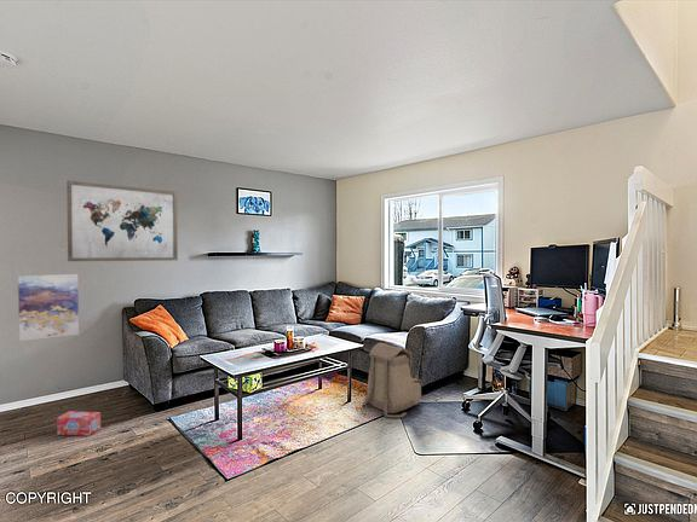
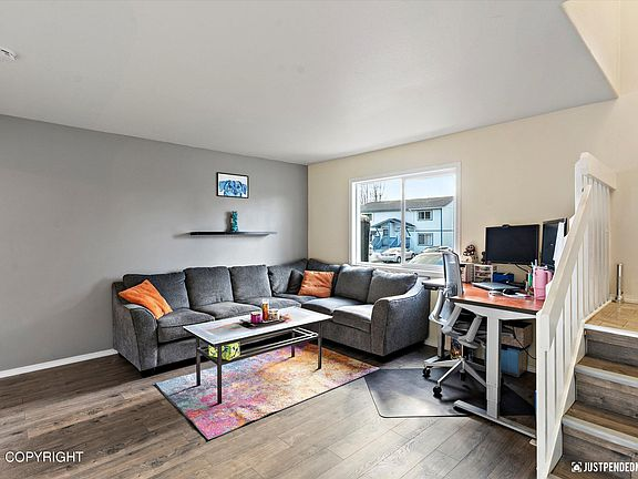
- wall art [65,179,179,262]
- backpack [362,342,424,419]
- wall art [17,273,80,342]
- box [56,410,102,437]
